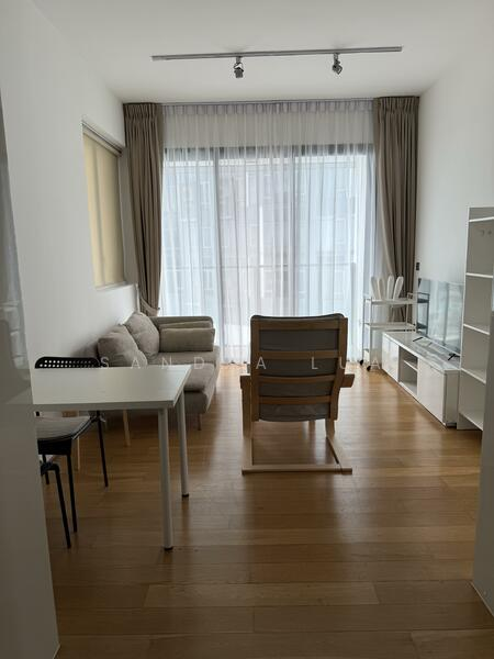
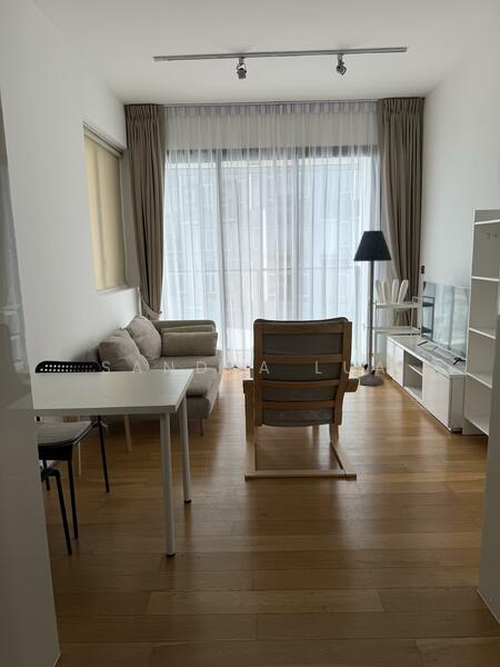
+ floor lamp [352,229,393,387]
